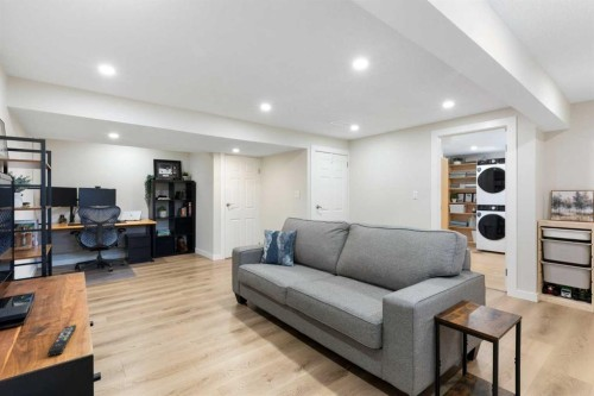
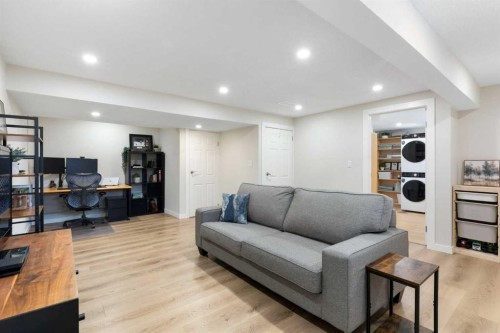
- remote control [46,323,77,357]
